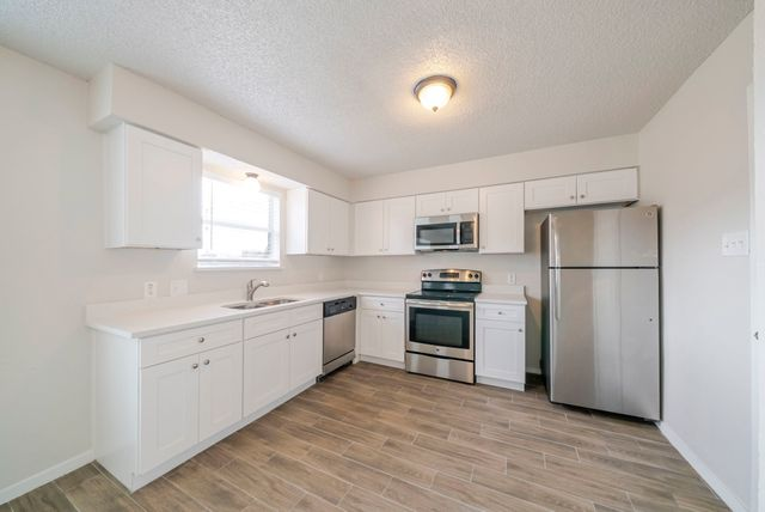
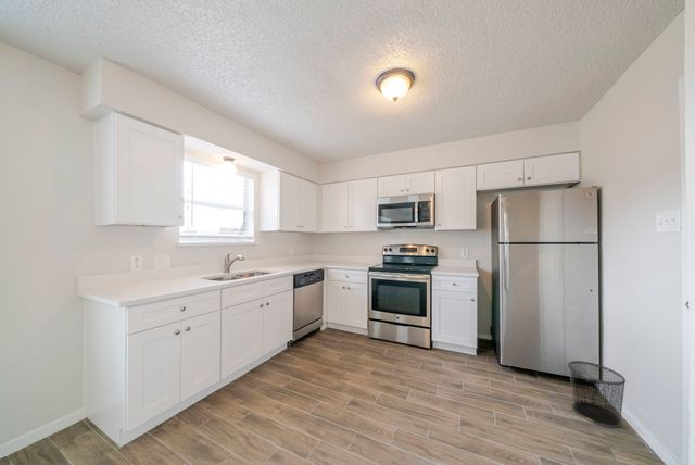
+ waste bin [567,360,627,428]
